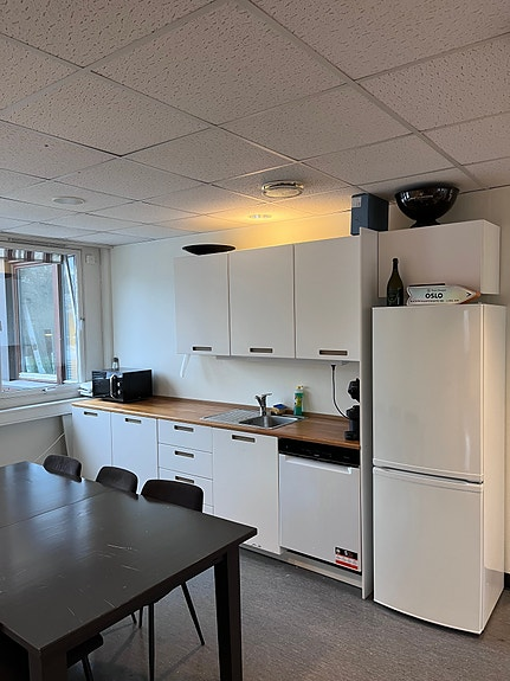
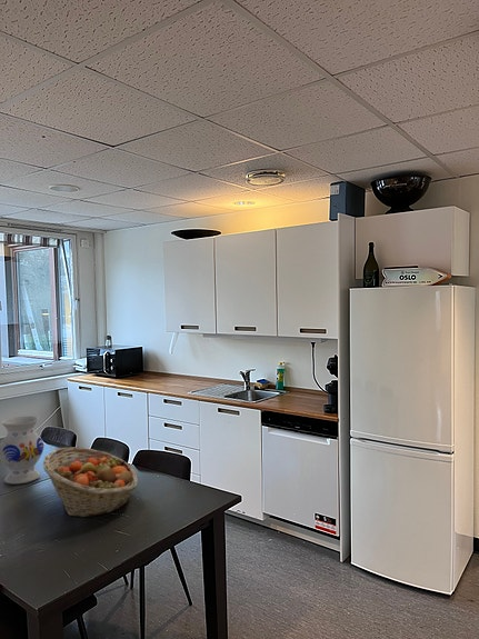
+ vase [0,415,46,486]
+ fruit basket [42,447,139,518]
